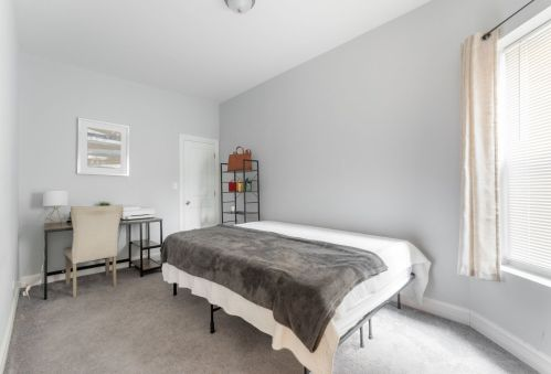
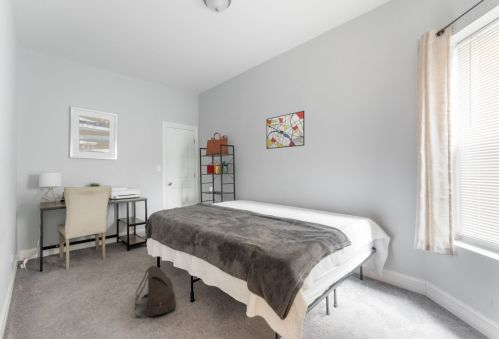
+ satchel [134,265,177,318]
+ wall art [265,110,305,150]
